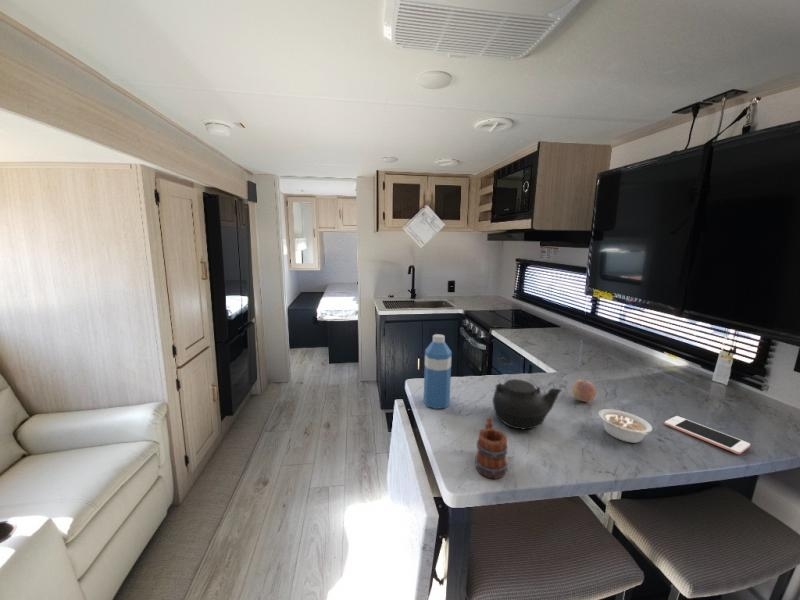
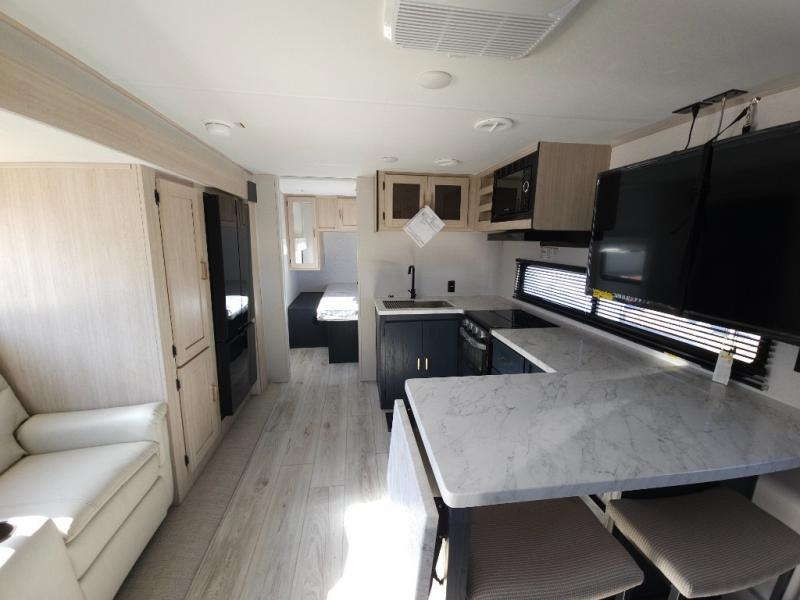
- fruit [571,378,597,403]
- legume [598,408,653,444]
- water bottle [423,333,453,410]
- teapot [492,377,563,430]
- mug [474,416,509,479]
- cell phone [663,415,751,455]
